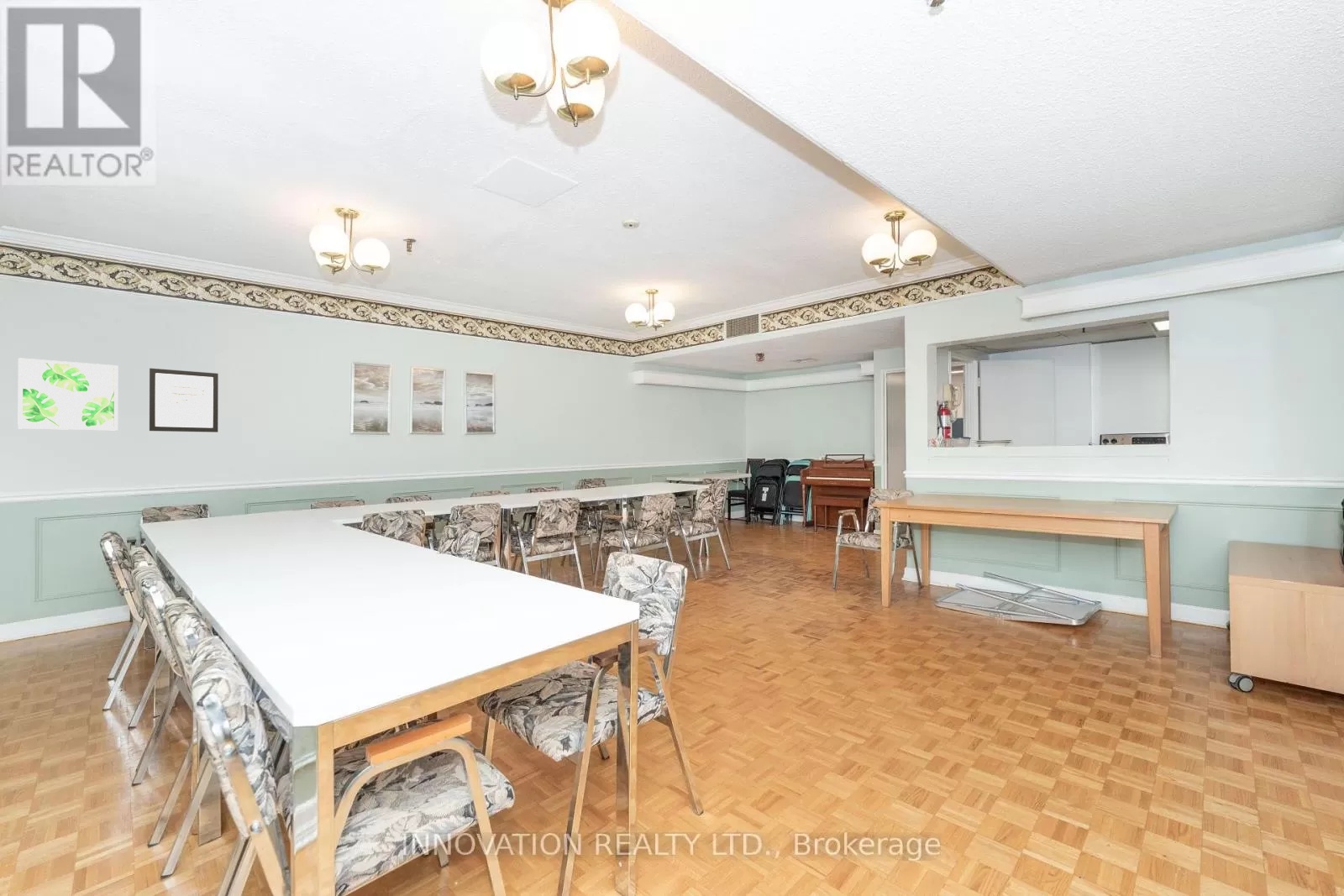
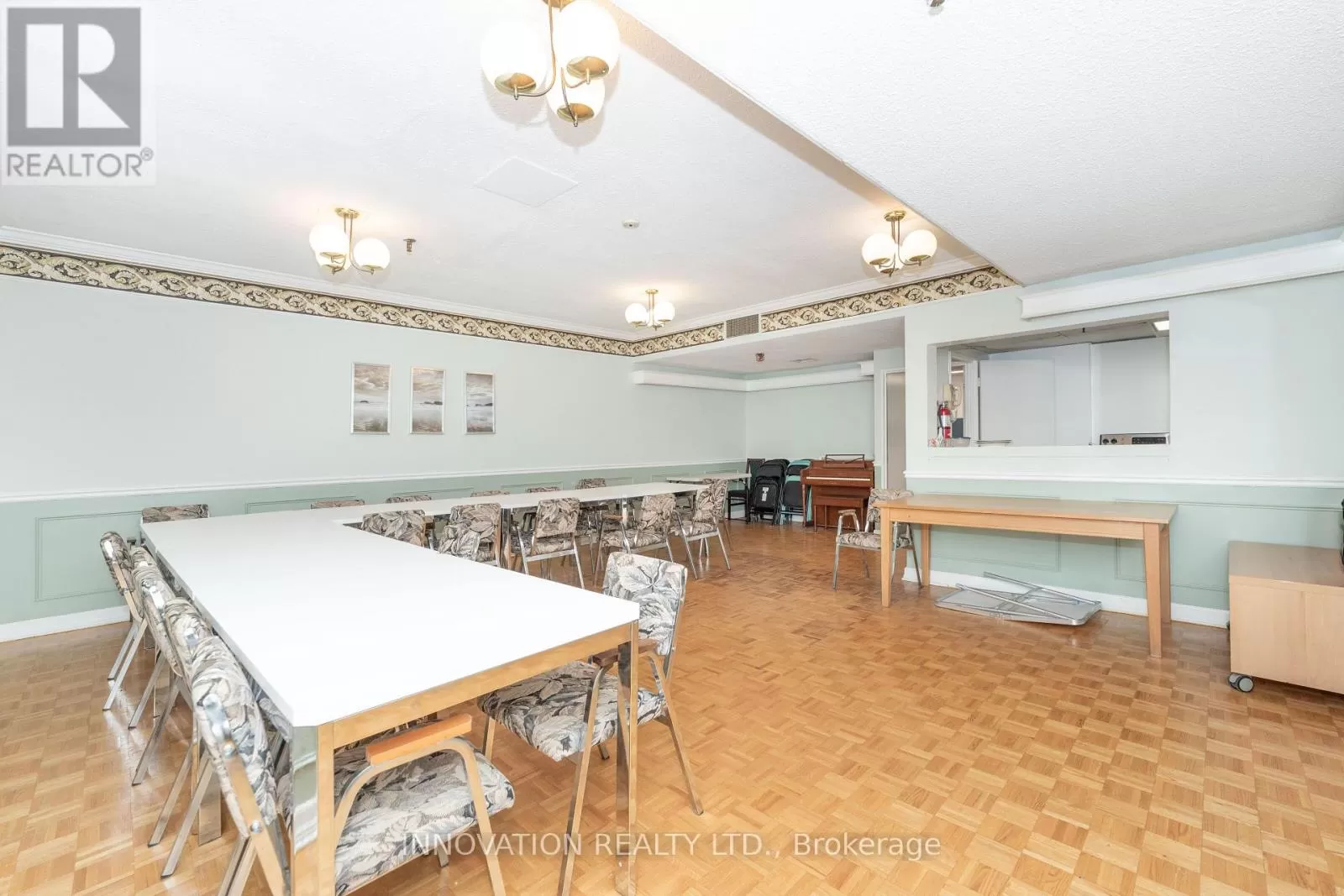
- wall art [18,357,118,432]
- wall art [149,367,219,433]
